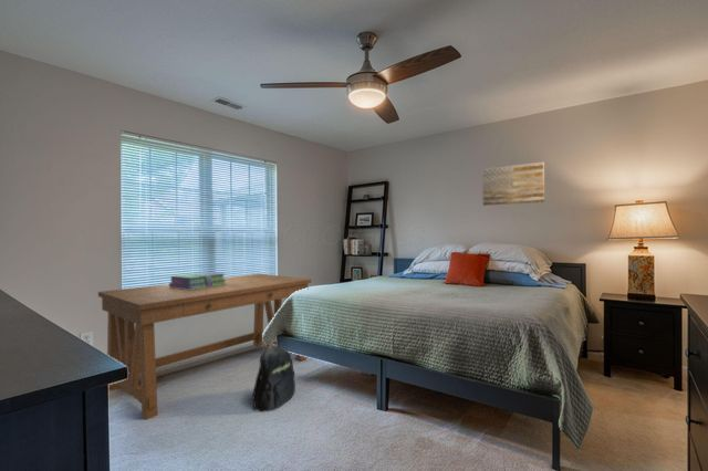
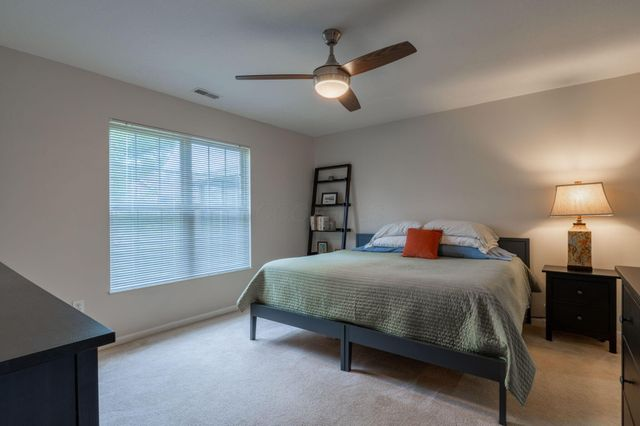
- backpack [251,344,296,412]
- desk [97,273,312,421]
- stack of books [168,271,226,290]
- wall art [481,160,545,207]
